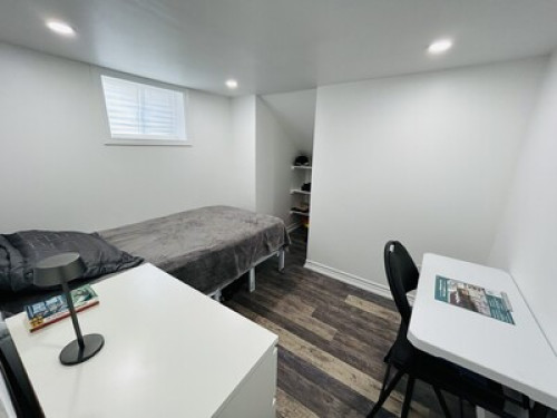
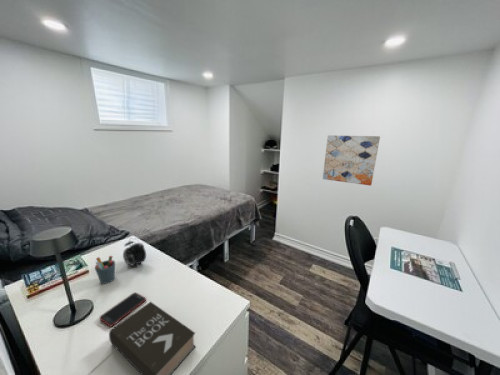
+ pen holder [94,255,116,285]
+ cell phone [98,292,147,328]
+ alarm clock [122,237,147,268]
+ book [108,301,197,375]
+ wall art [322,134,381,187]
